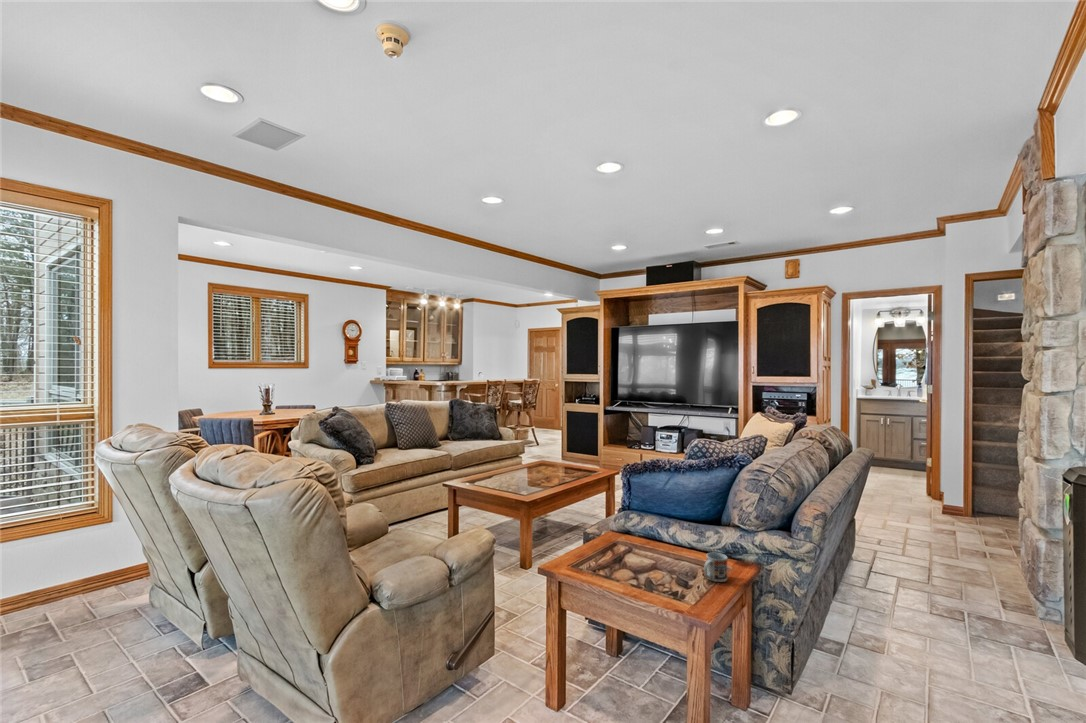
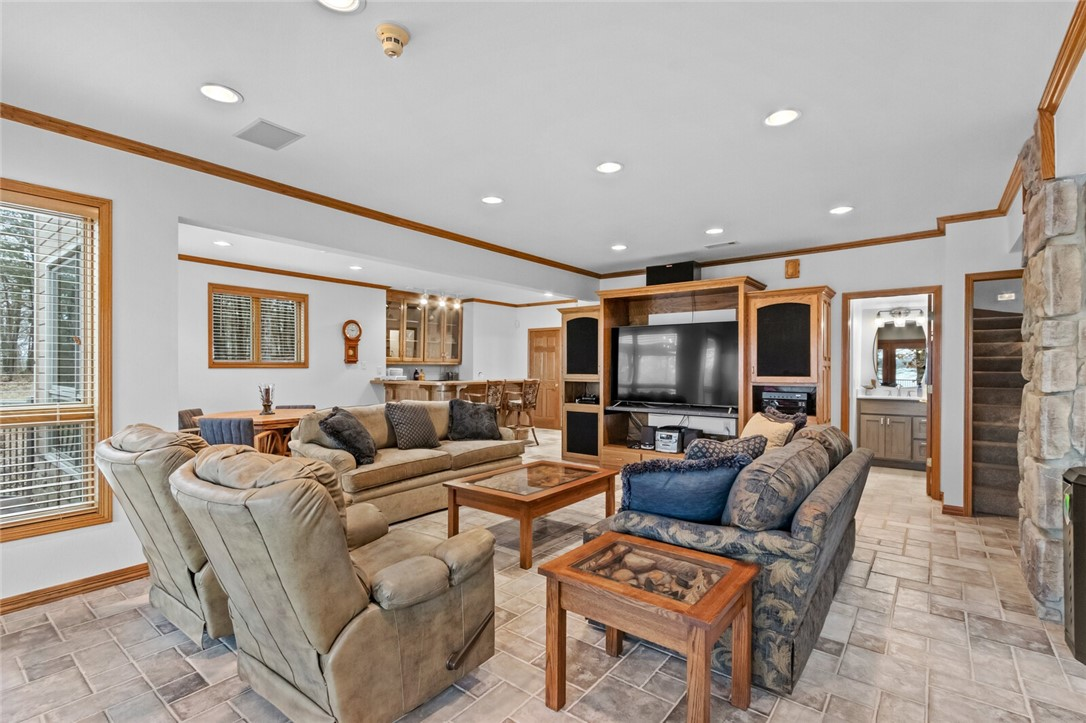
- cup [703,552,729,583]
